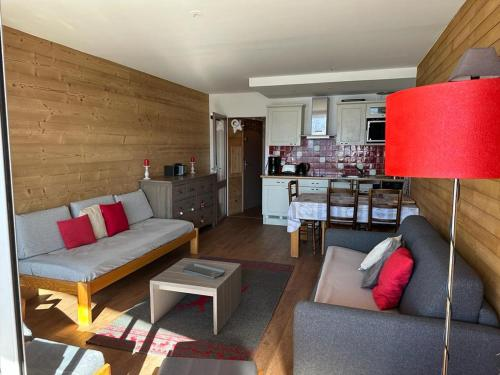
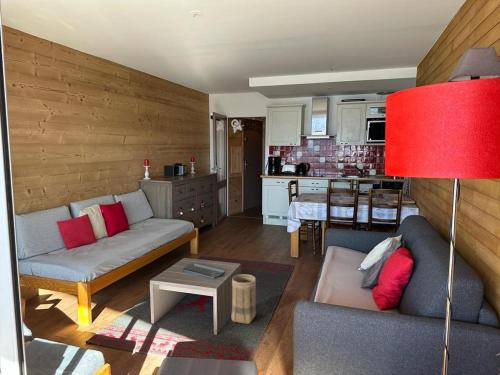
+ basket [231,273,257,325]
